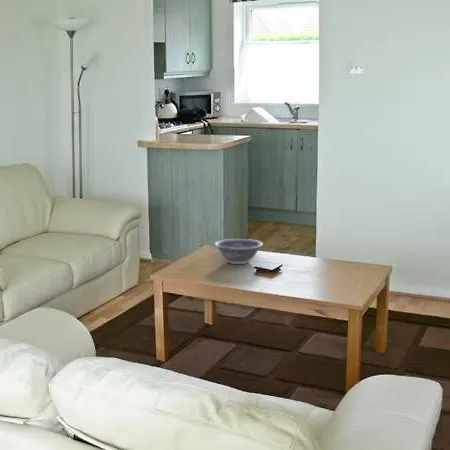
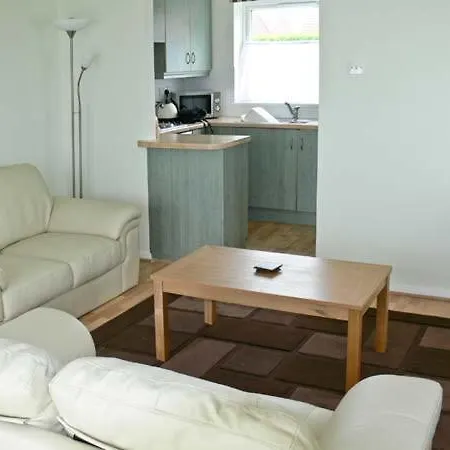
- decorative bowl [213,238,264,265]
